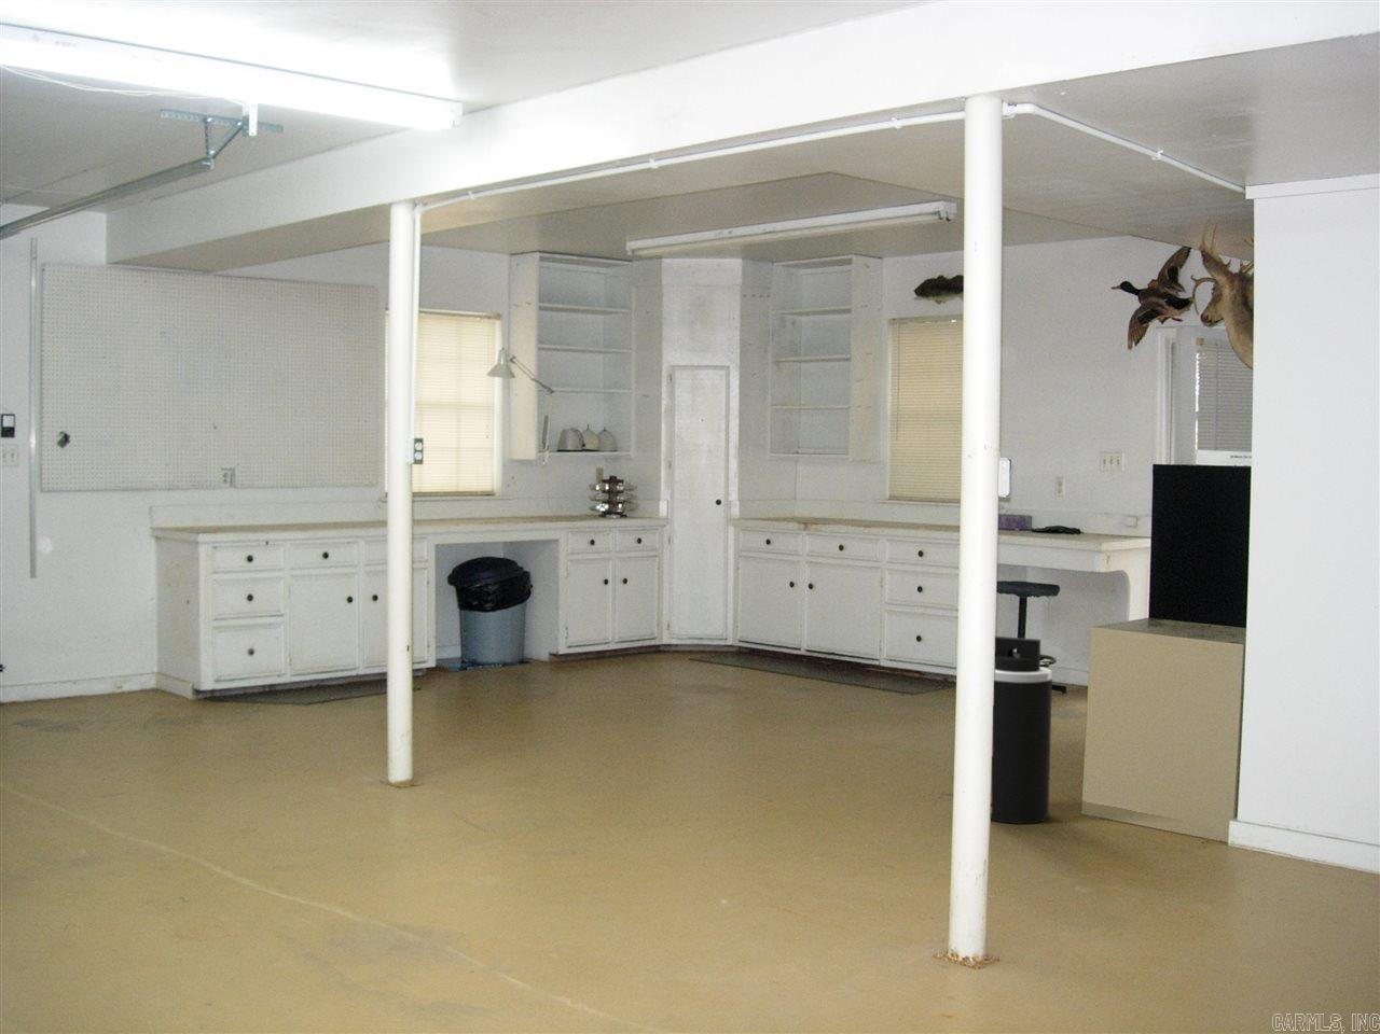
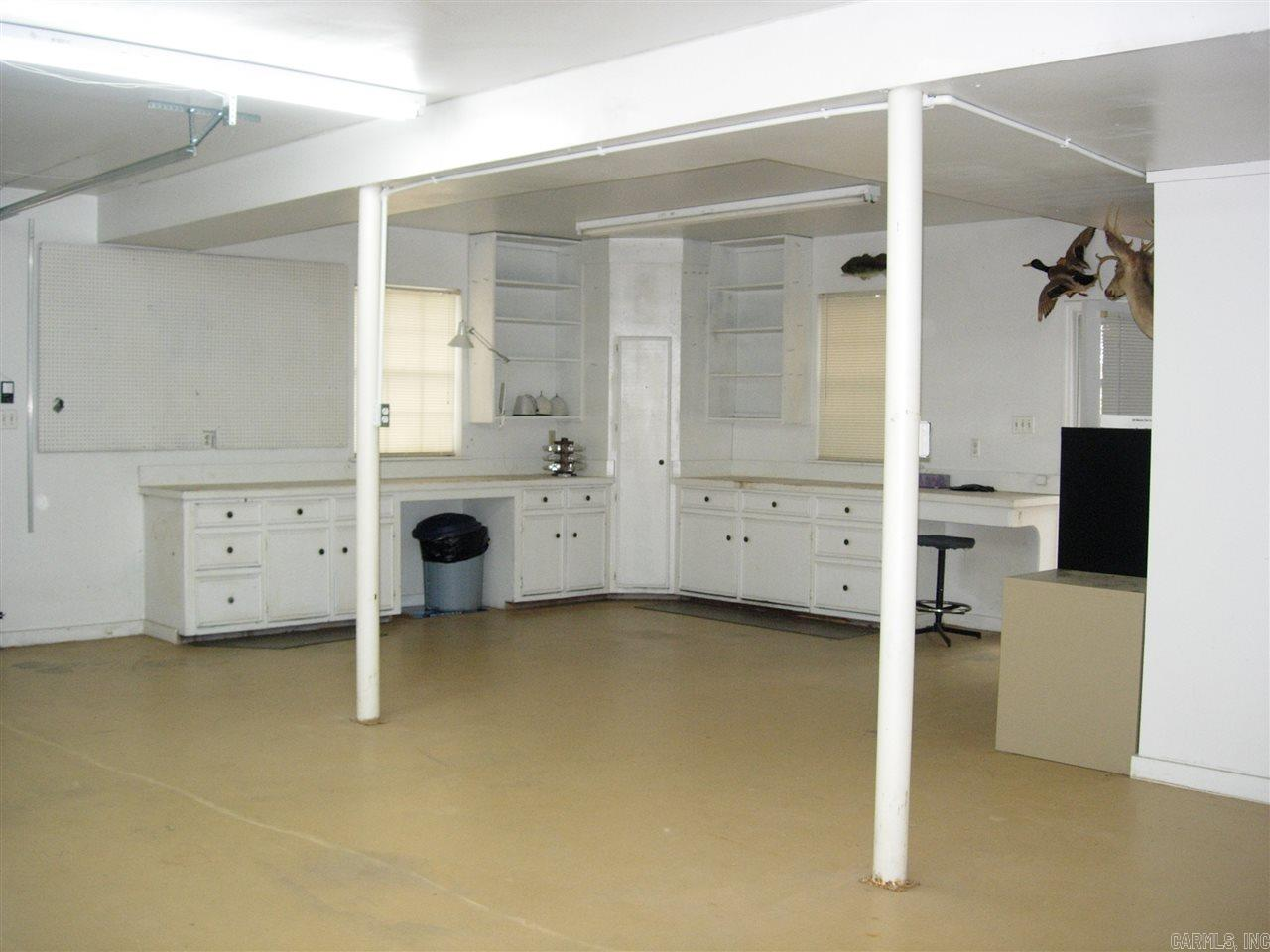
- trash can [990,635,1053,825]
